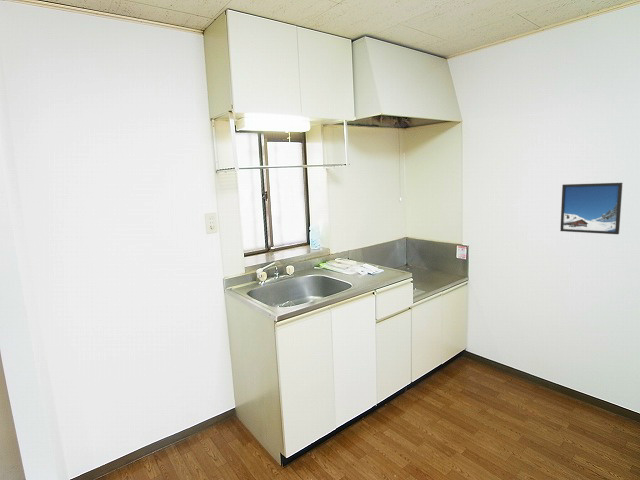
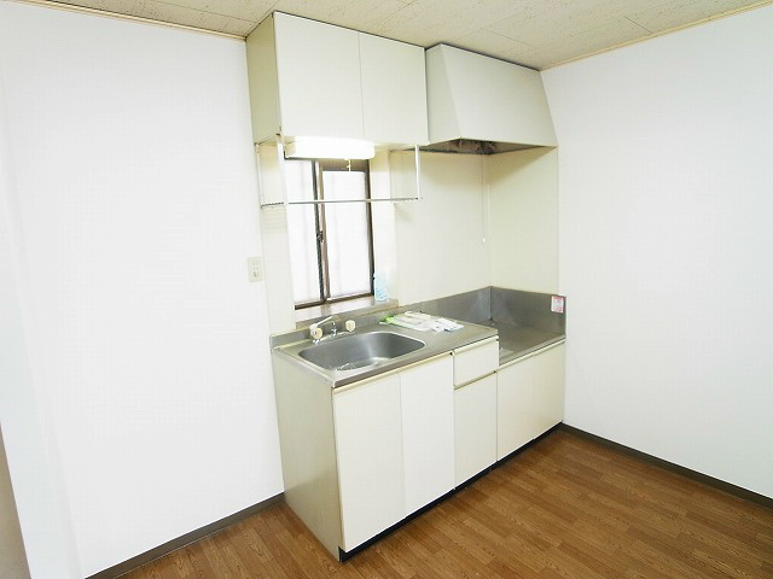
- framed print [559,182,623,235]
